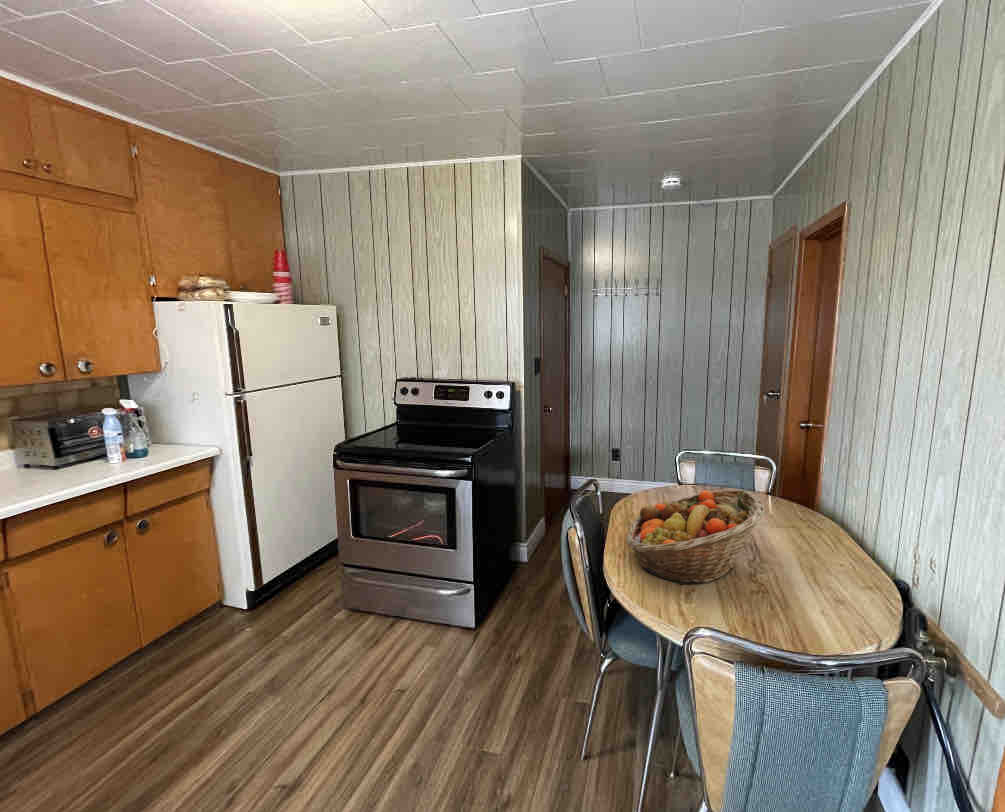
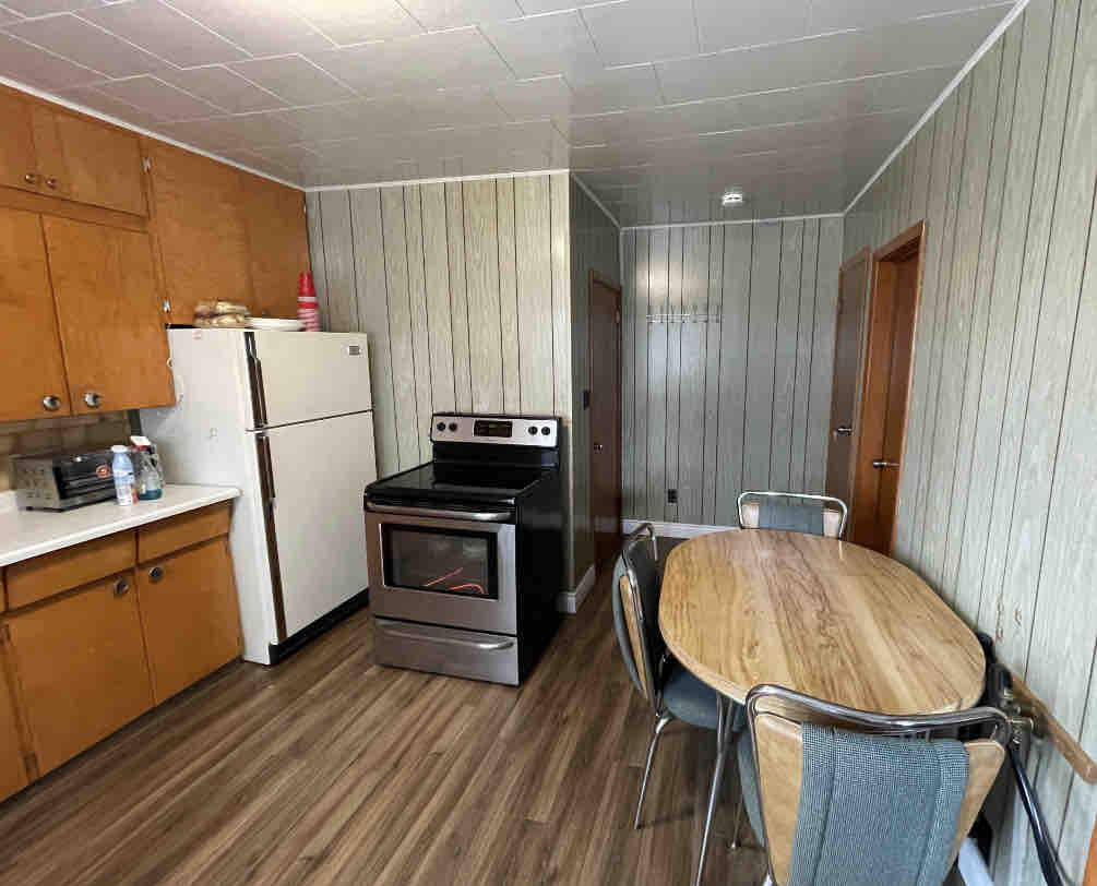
- fruit basket [625,488,767,586]
